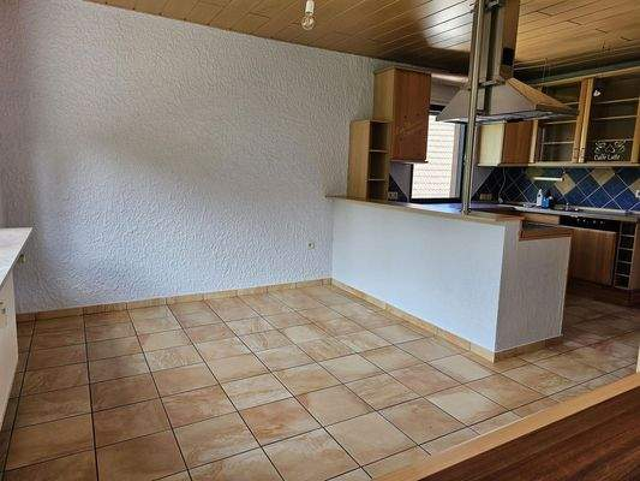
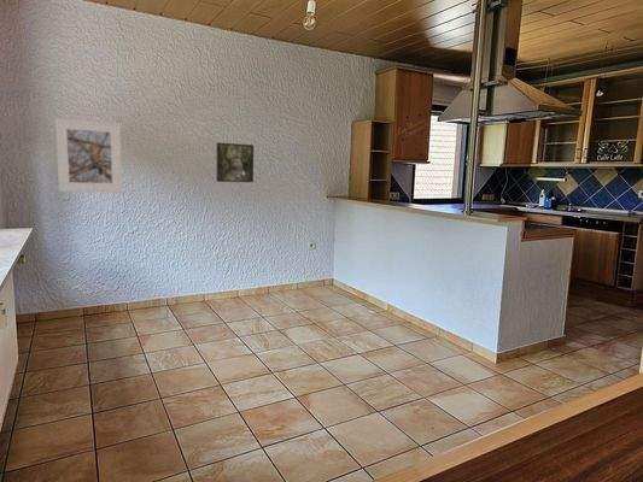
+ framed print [216,141,255,183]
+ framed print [54,117,123,193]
